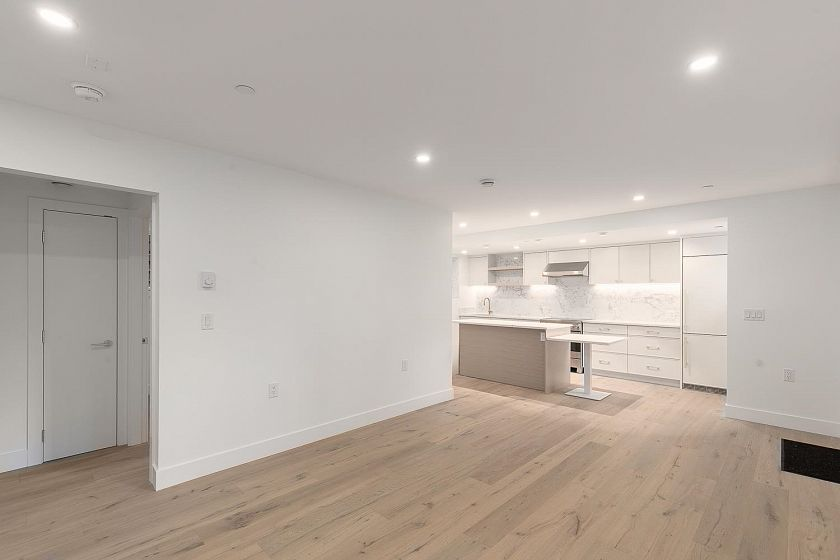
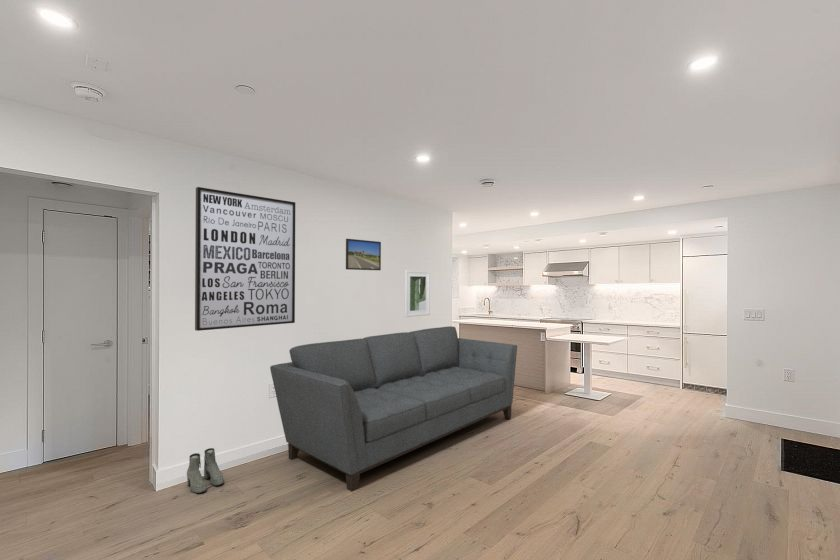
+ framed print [345,238,382,271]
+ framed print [404,269,431,318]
+ boots [186,447,224,494]
+ sofa [269,325,518,493]
+ wall art [194,186,296,332]
